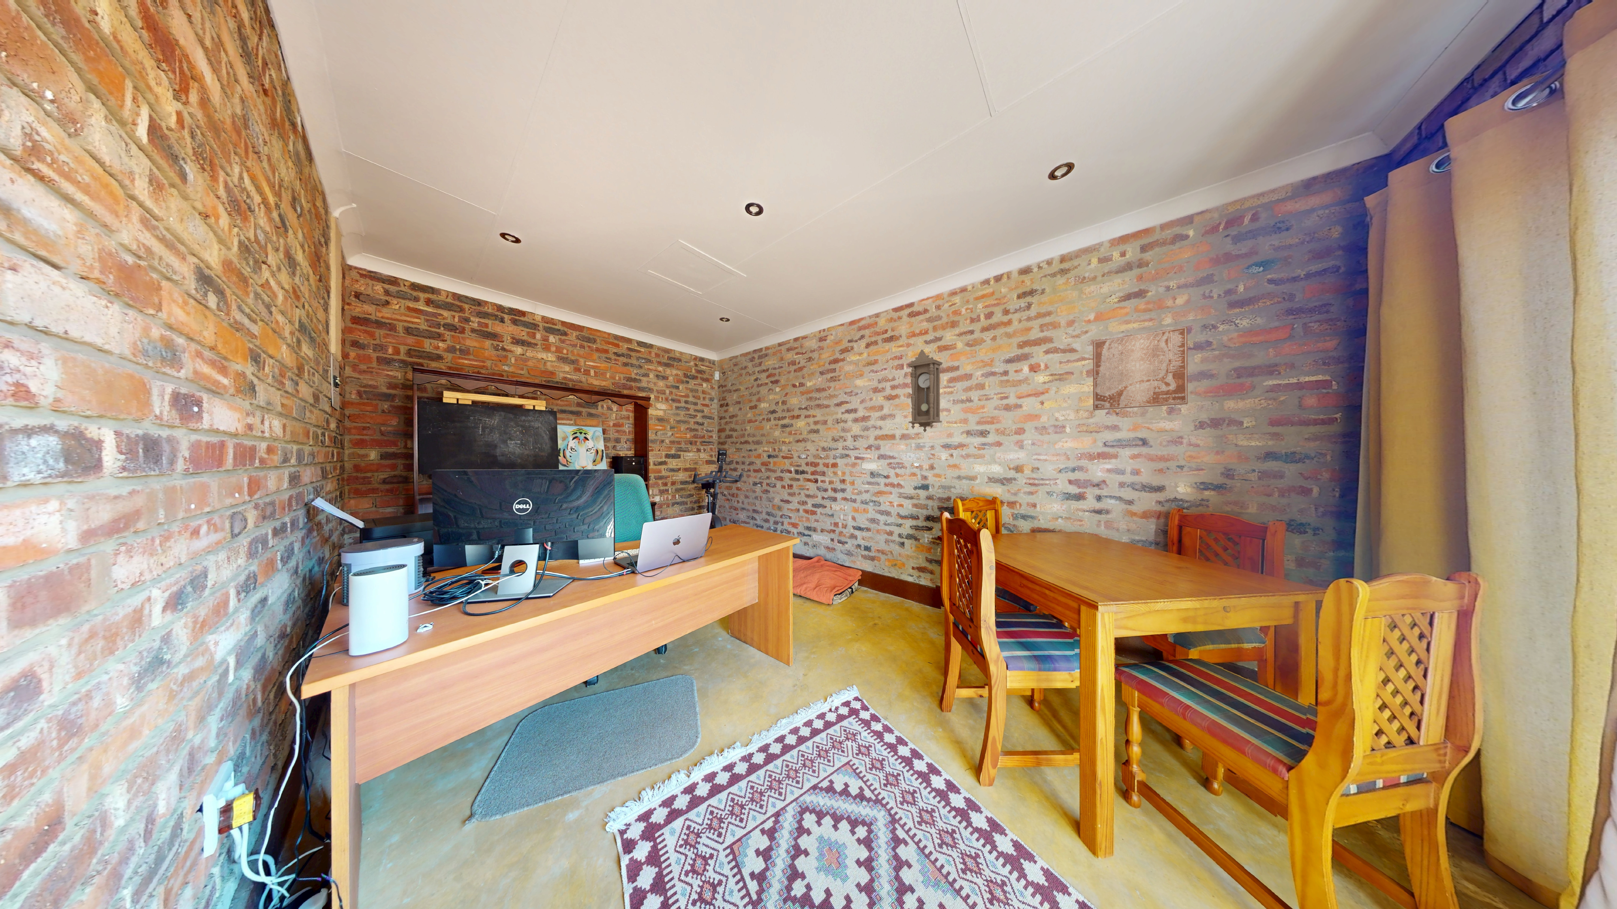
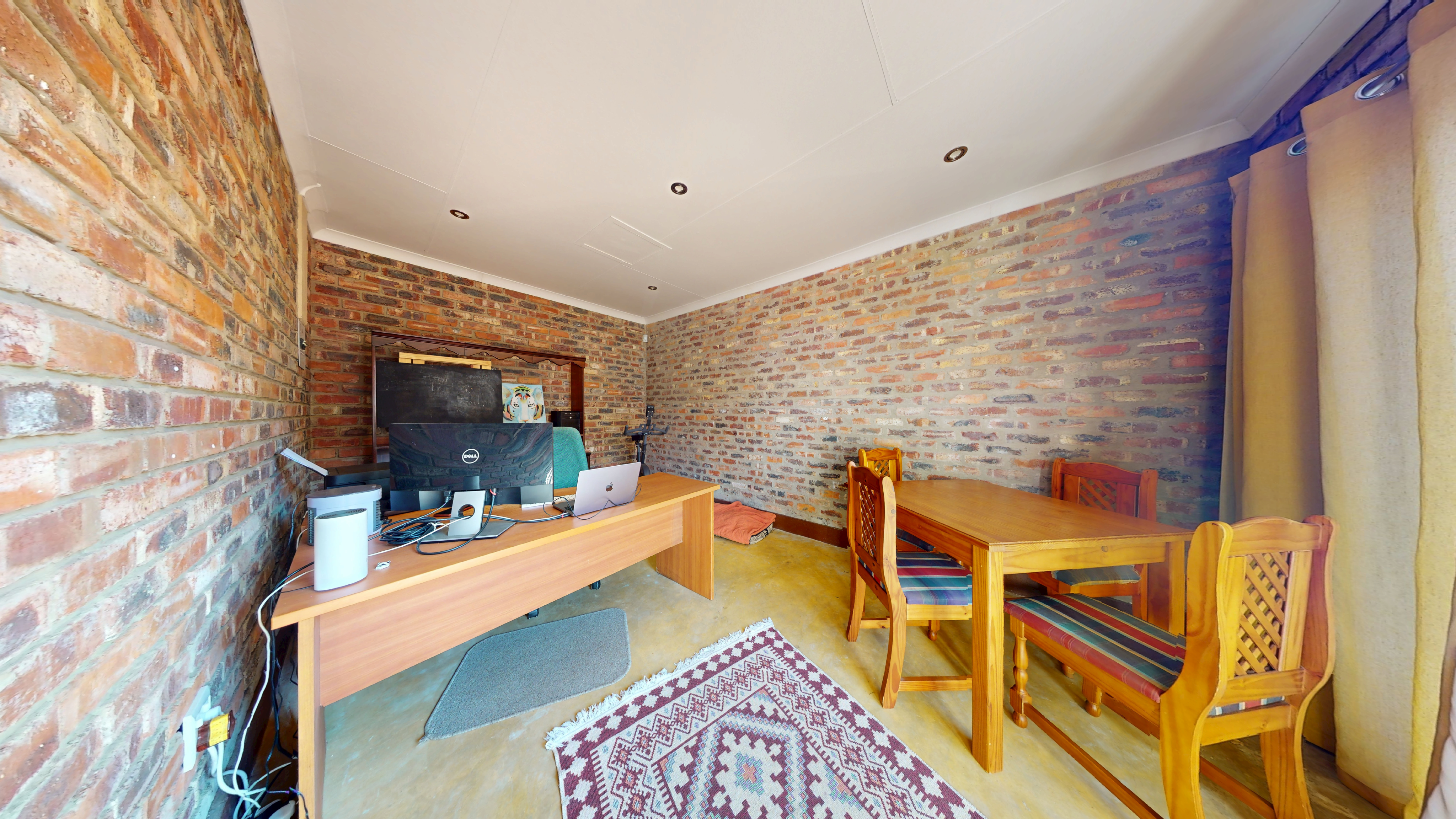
- pendulum clock [907,350,943,433]
- wall art [1093,326,1188,411]
